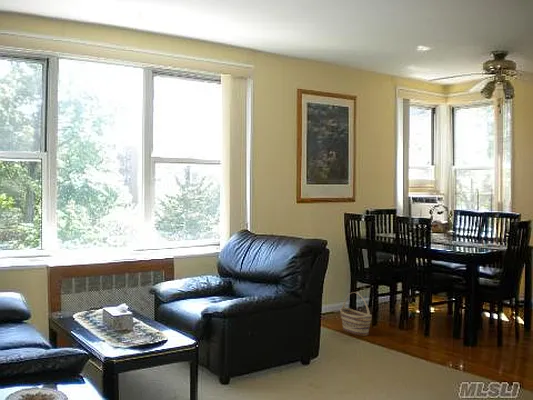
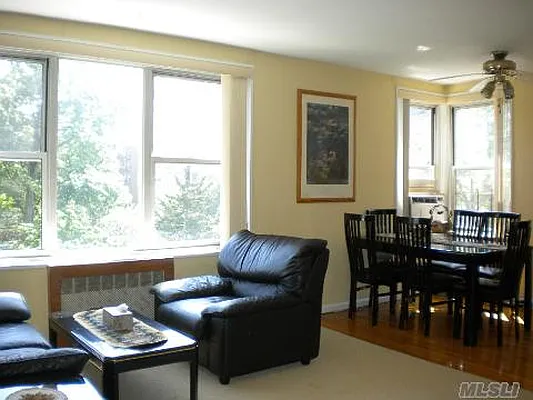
- basket [339,291,373,337]
